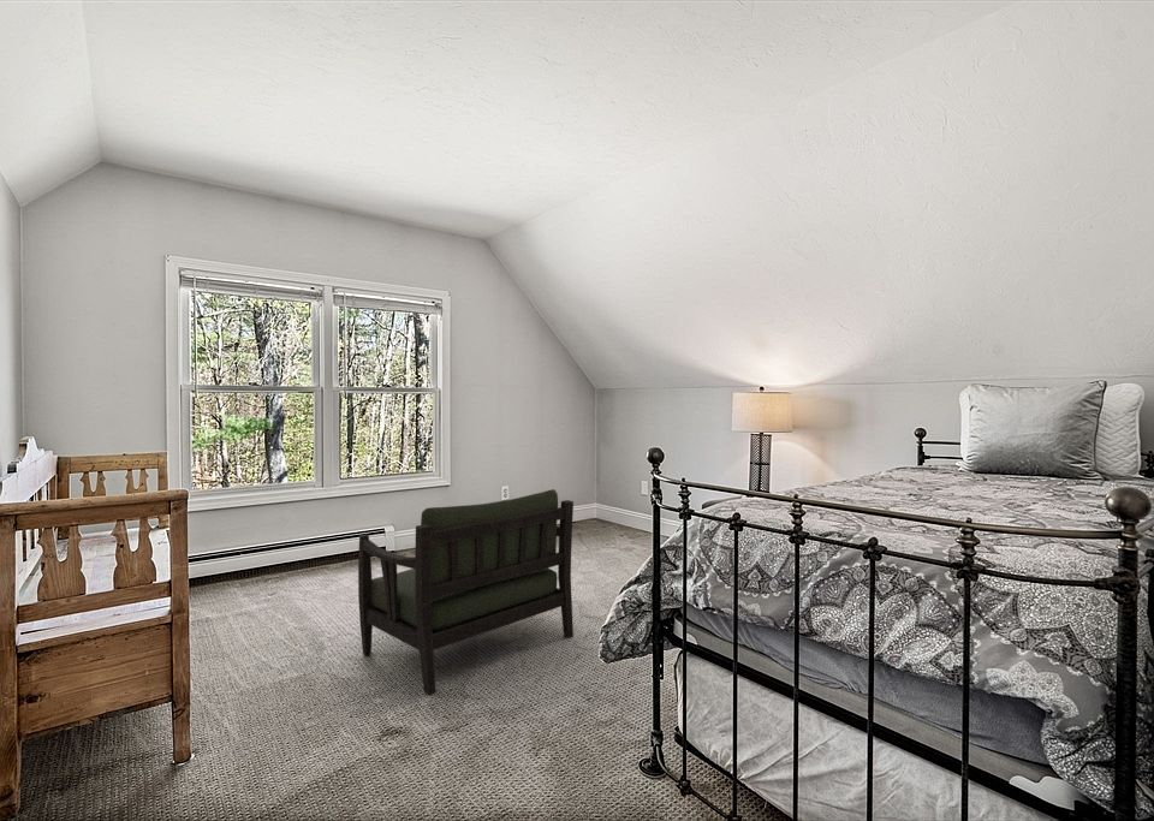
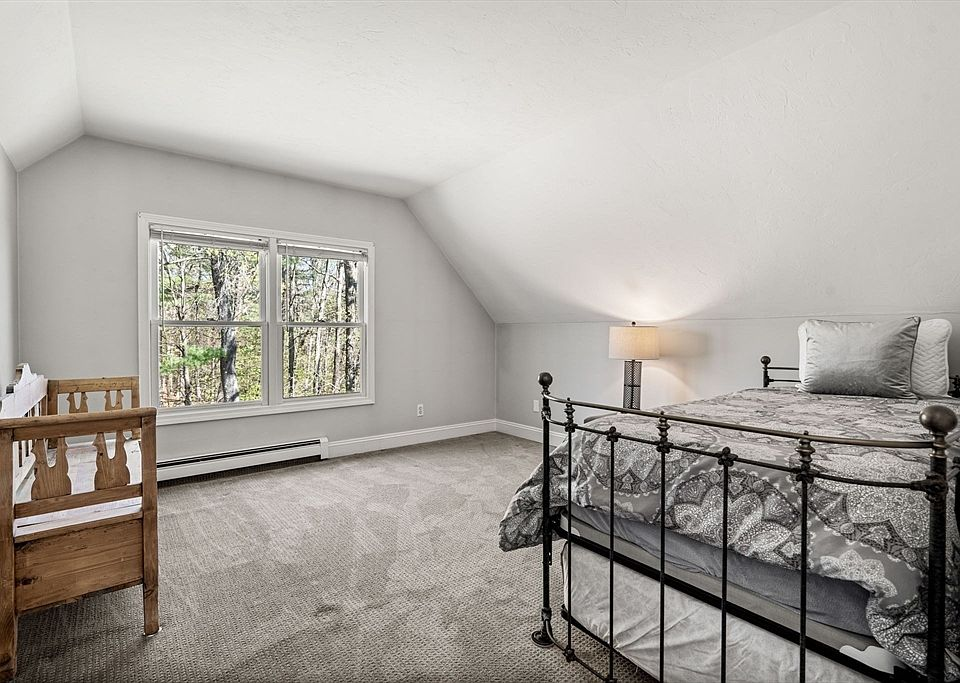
- armchair [357,488,575,696]
